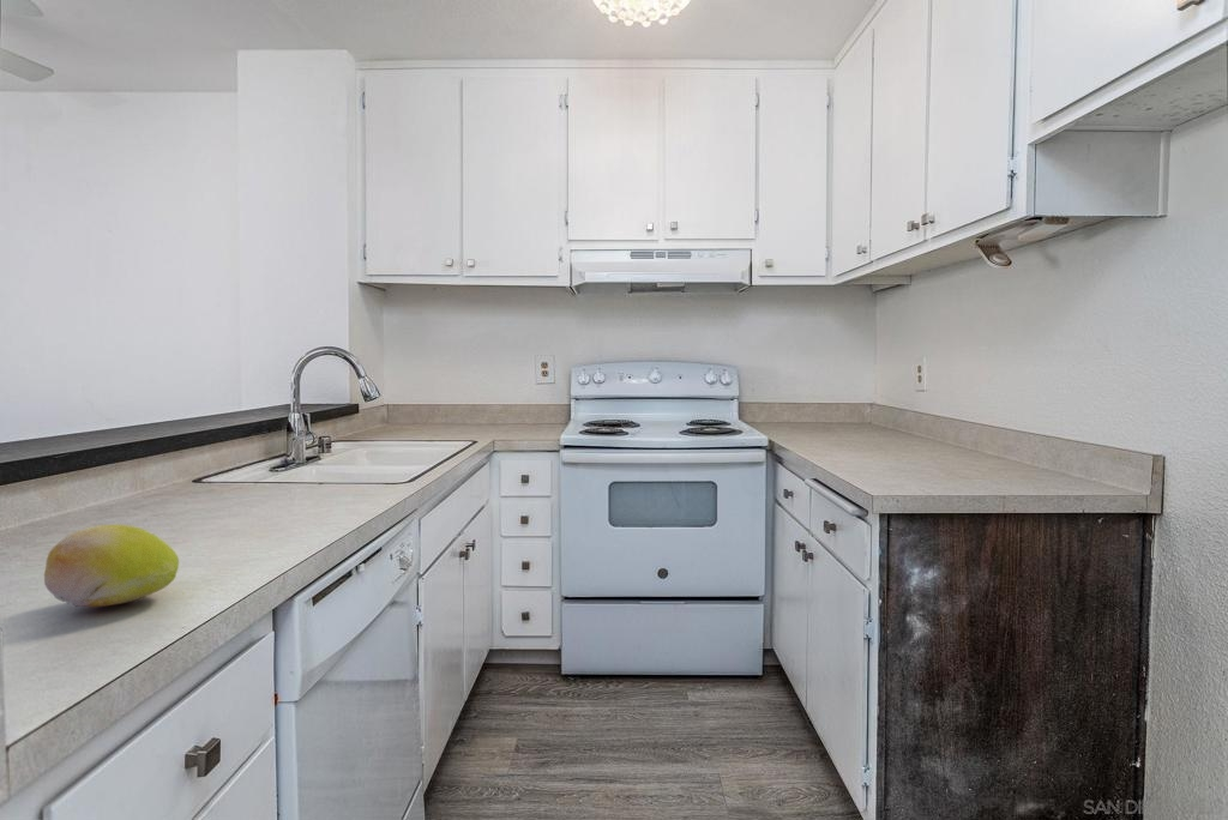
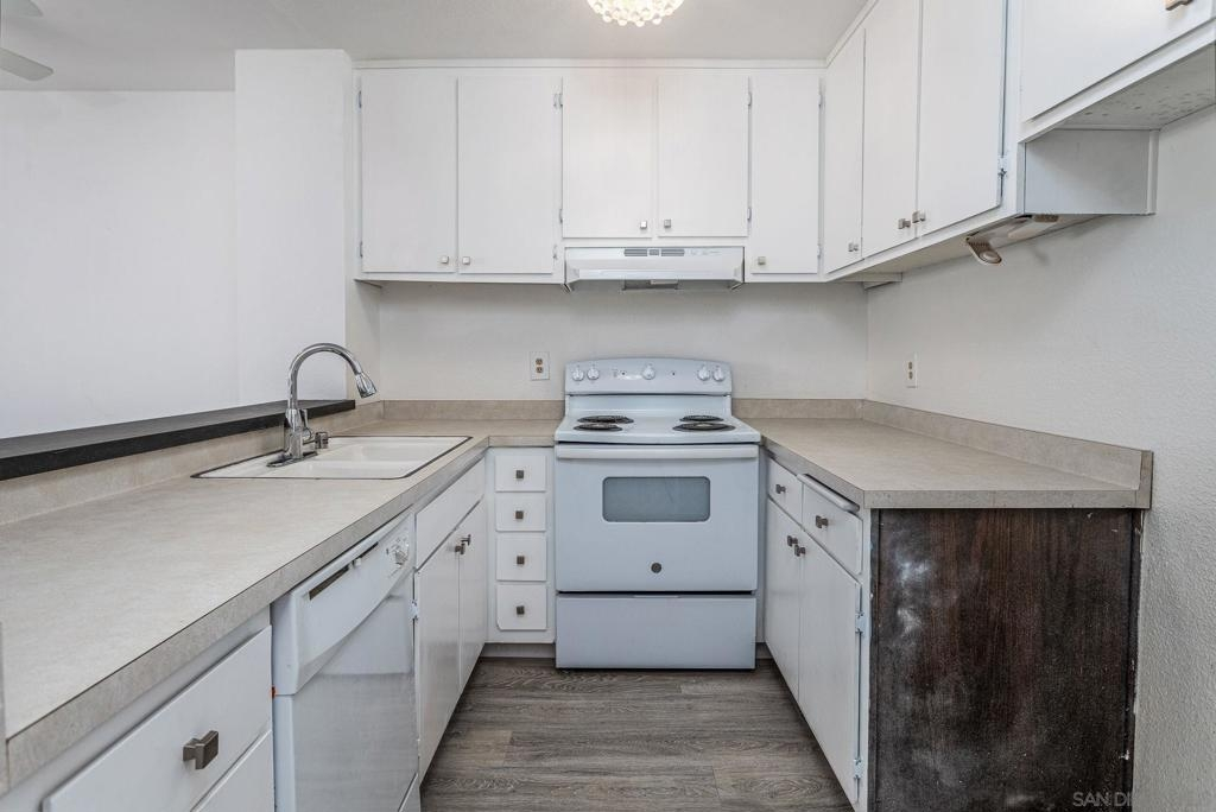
- fruit [43,524,180,608]
